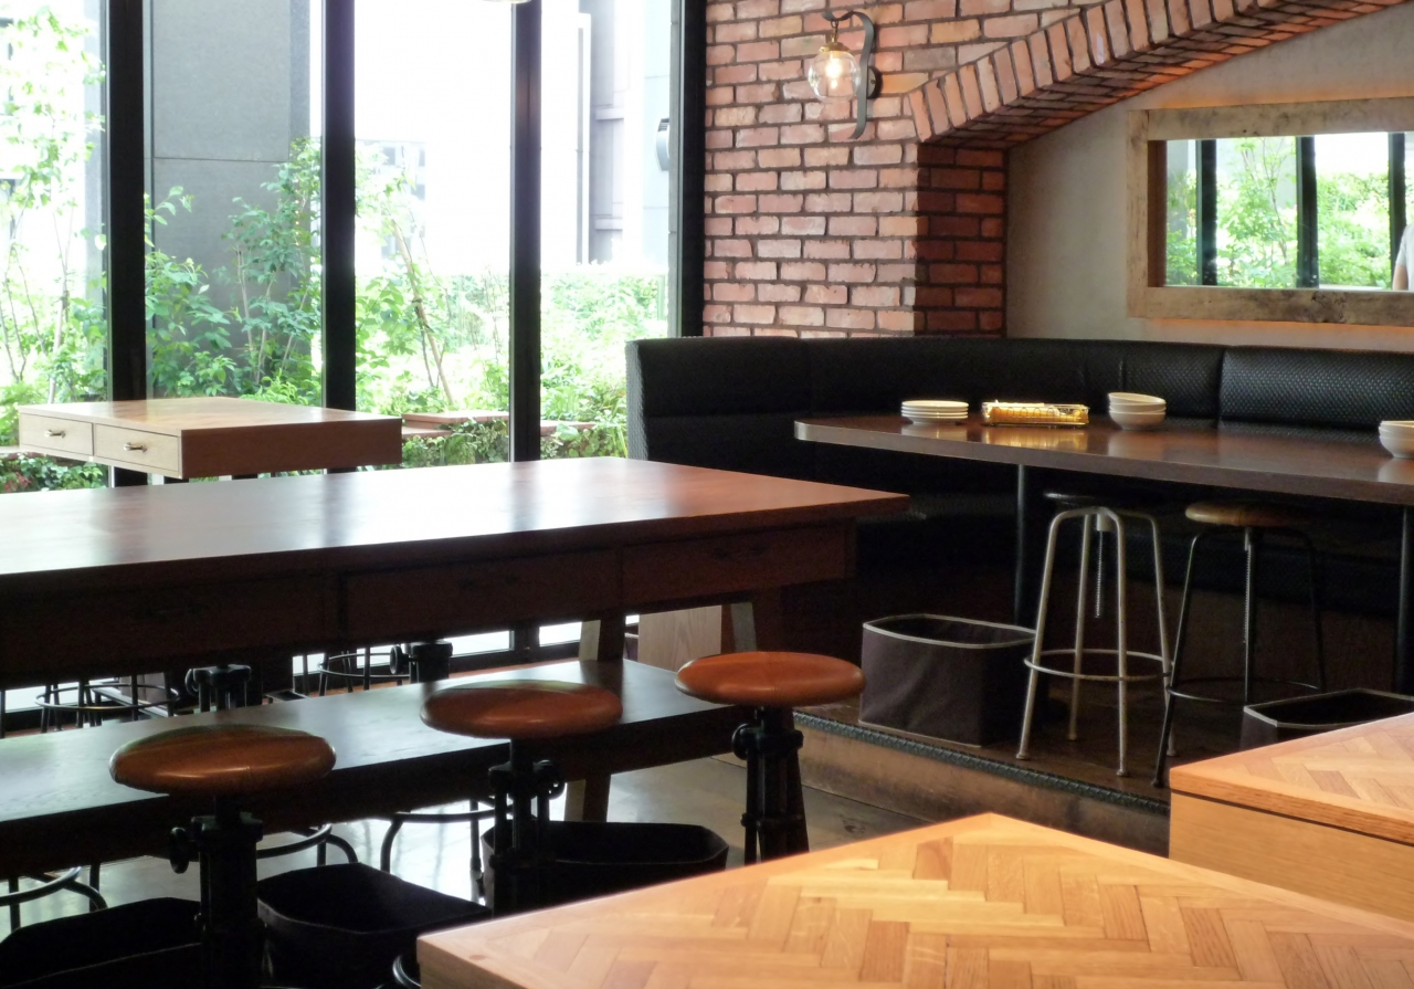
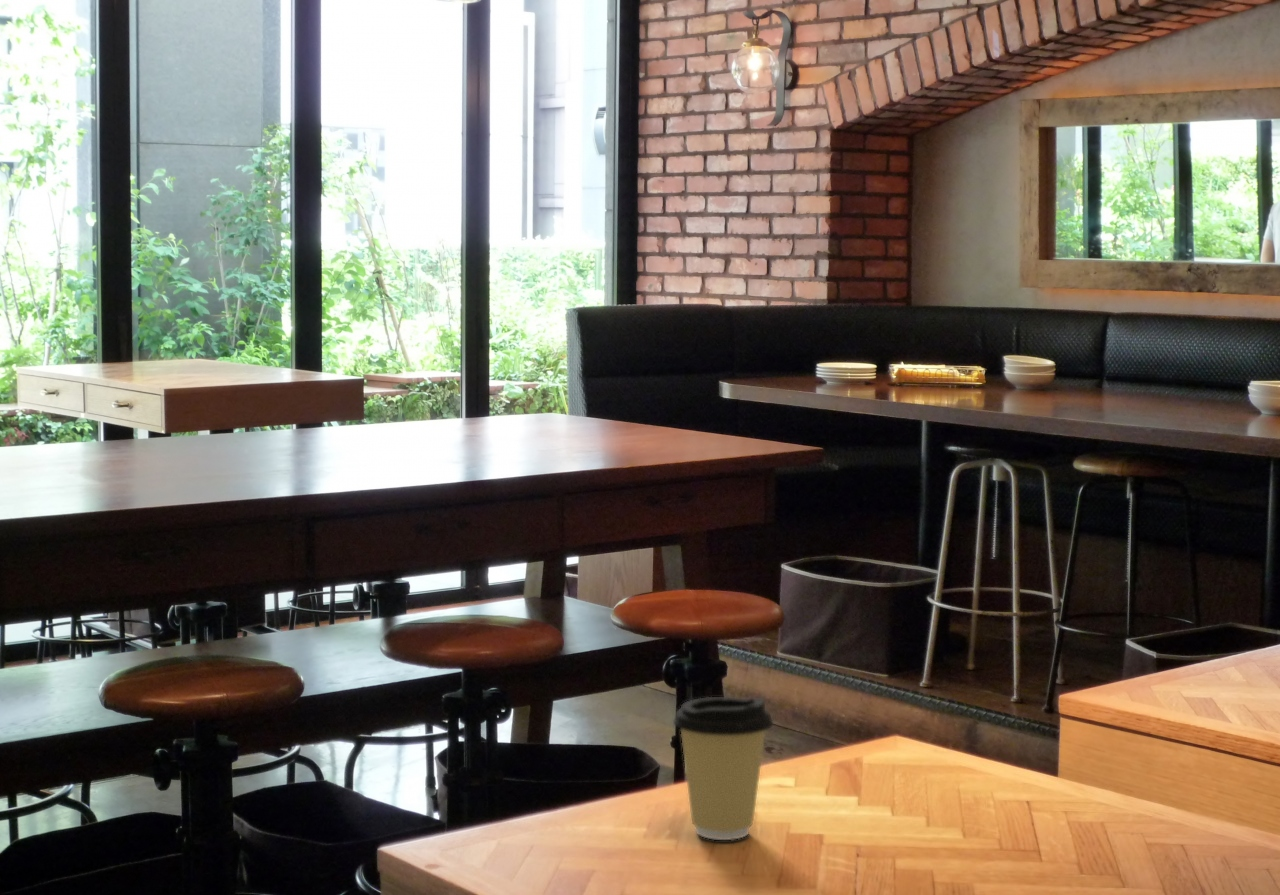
+ coffee cup [672,696,774,841]
